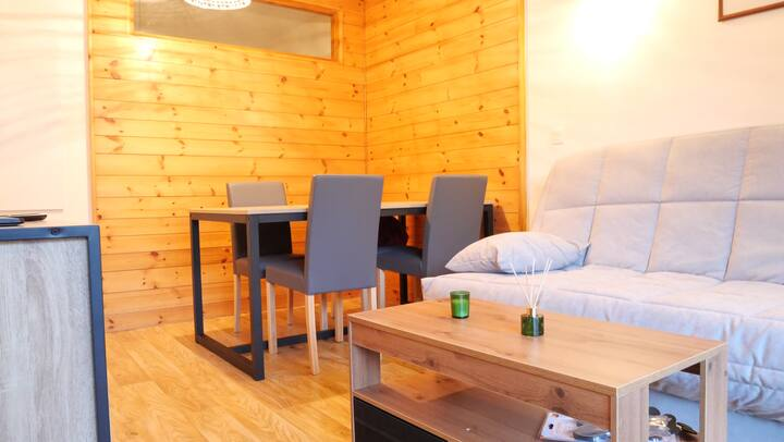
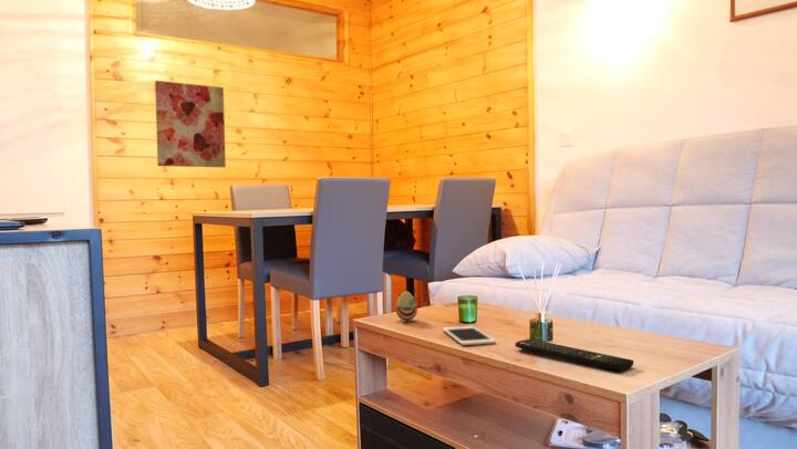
+ remote control [515,338,634,373]
+ decorative egg [395,290,418,322]
+ cell phone [442,325,496,346]
+ wall art [154,80,227,168]
